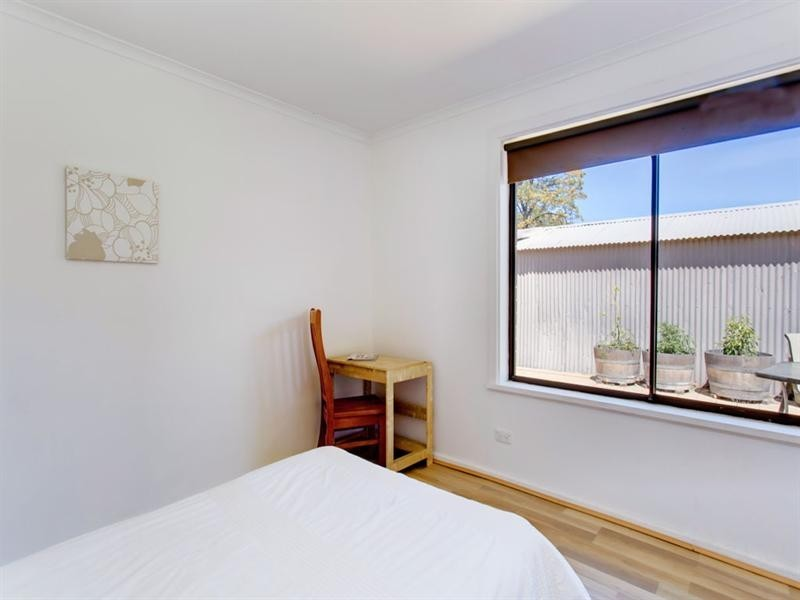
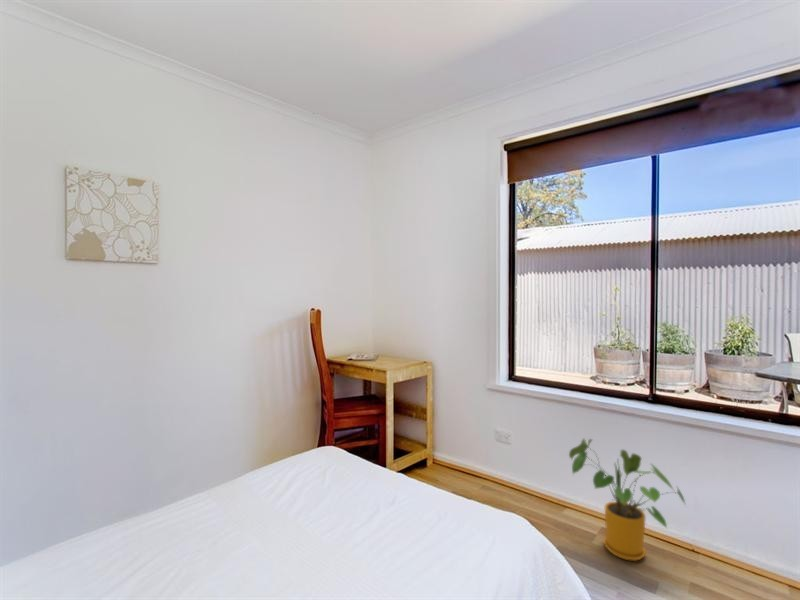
+ house plant [568,438,687,562]
